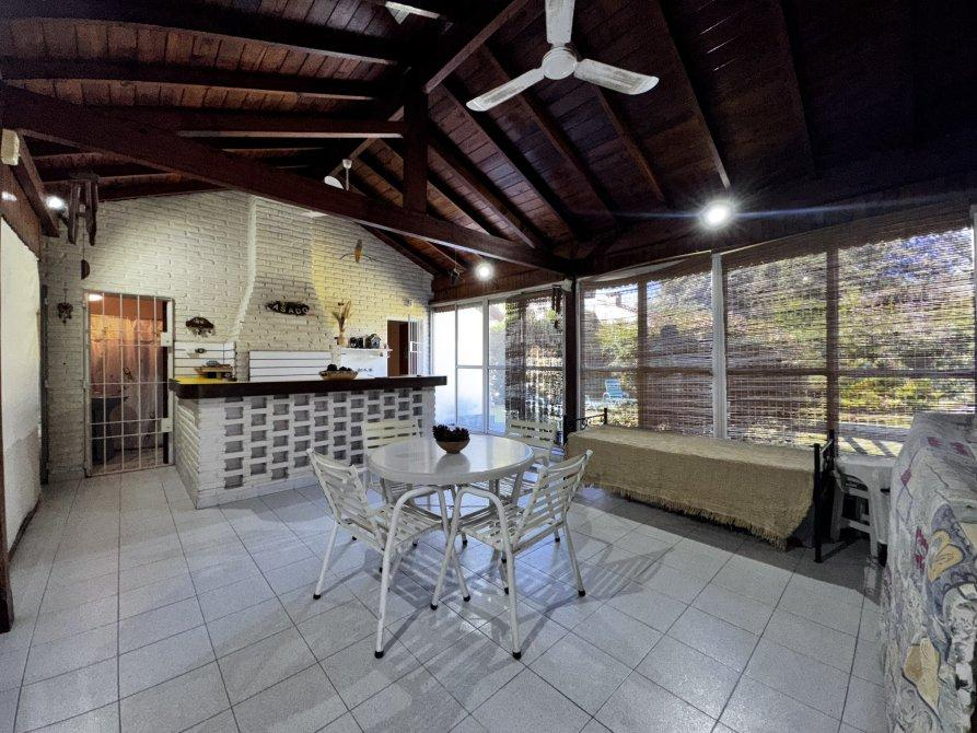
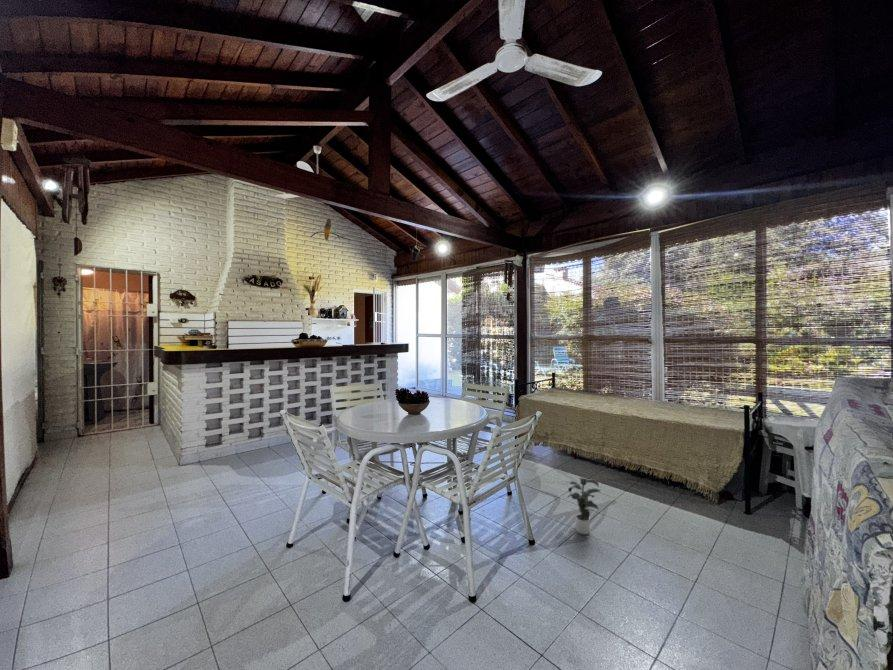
+ potted plant [566,477,601,536]
